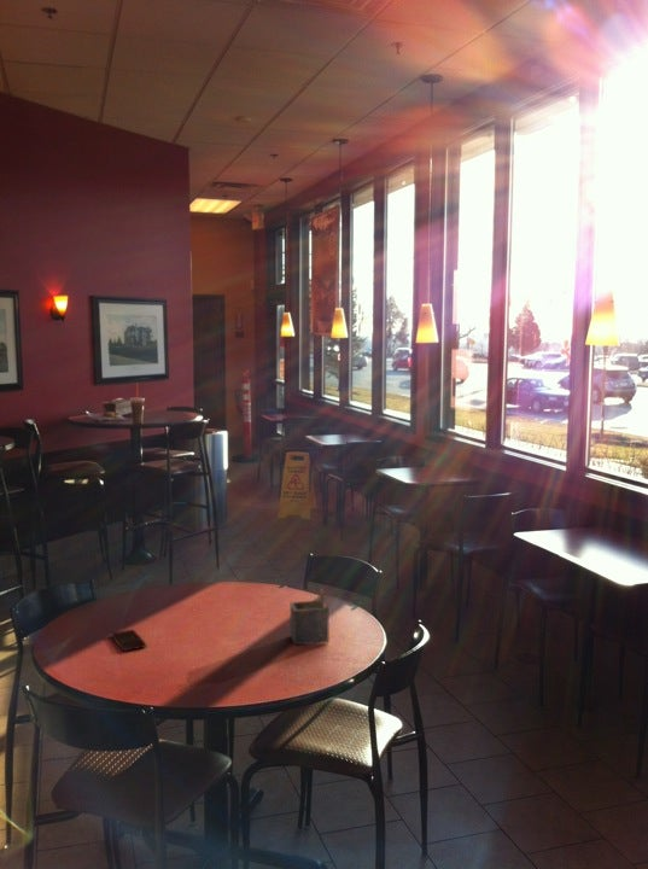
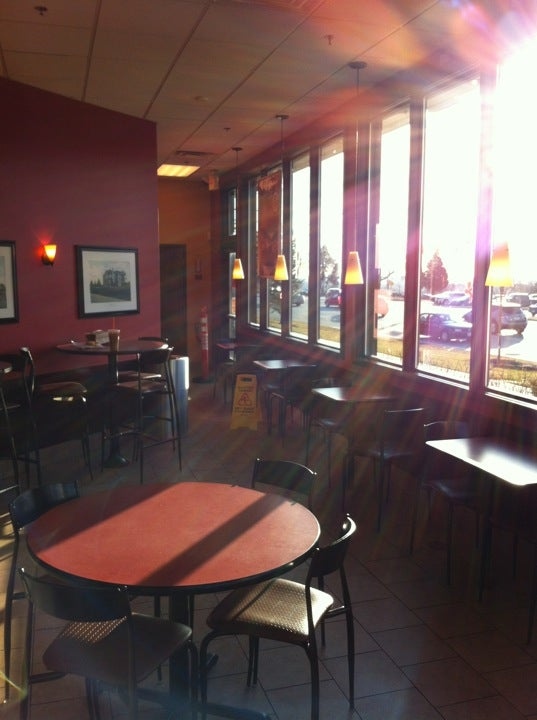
- smartphone [110,629,147,652]
- napkin holder [290,588,331,647]
